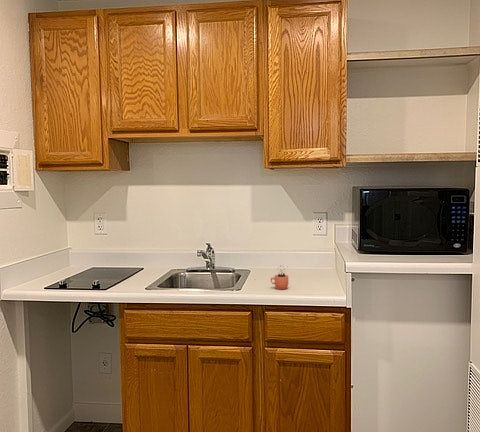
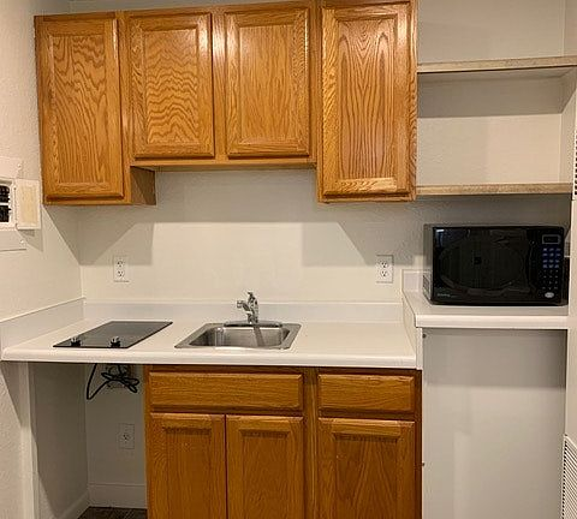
- cocoa [270,265,289,290]
